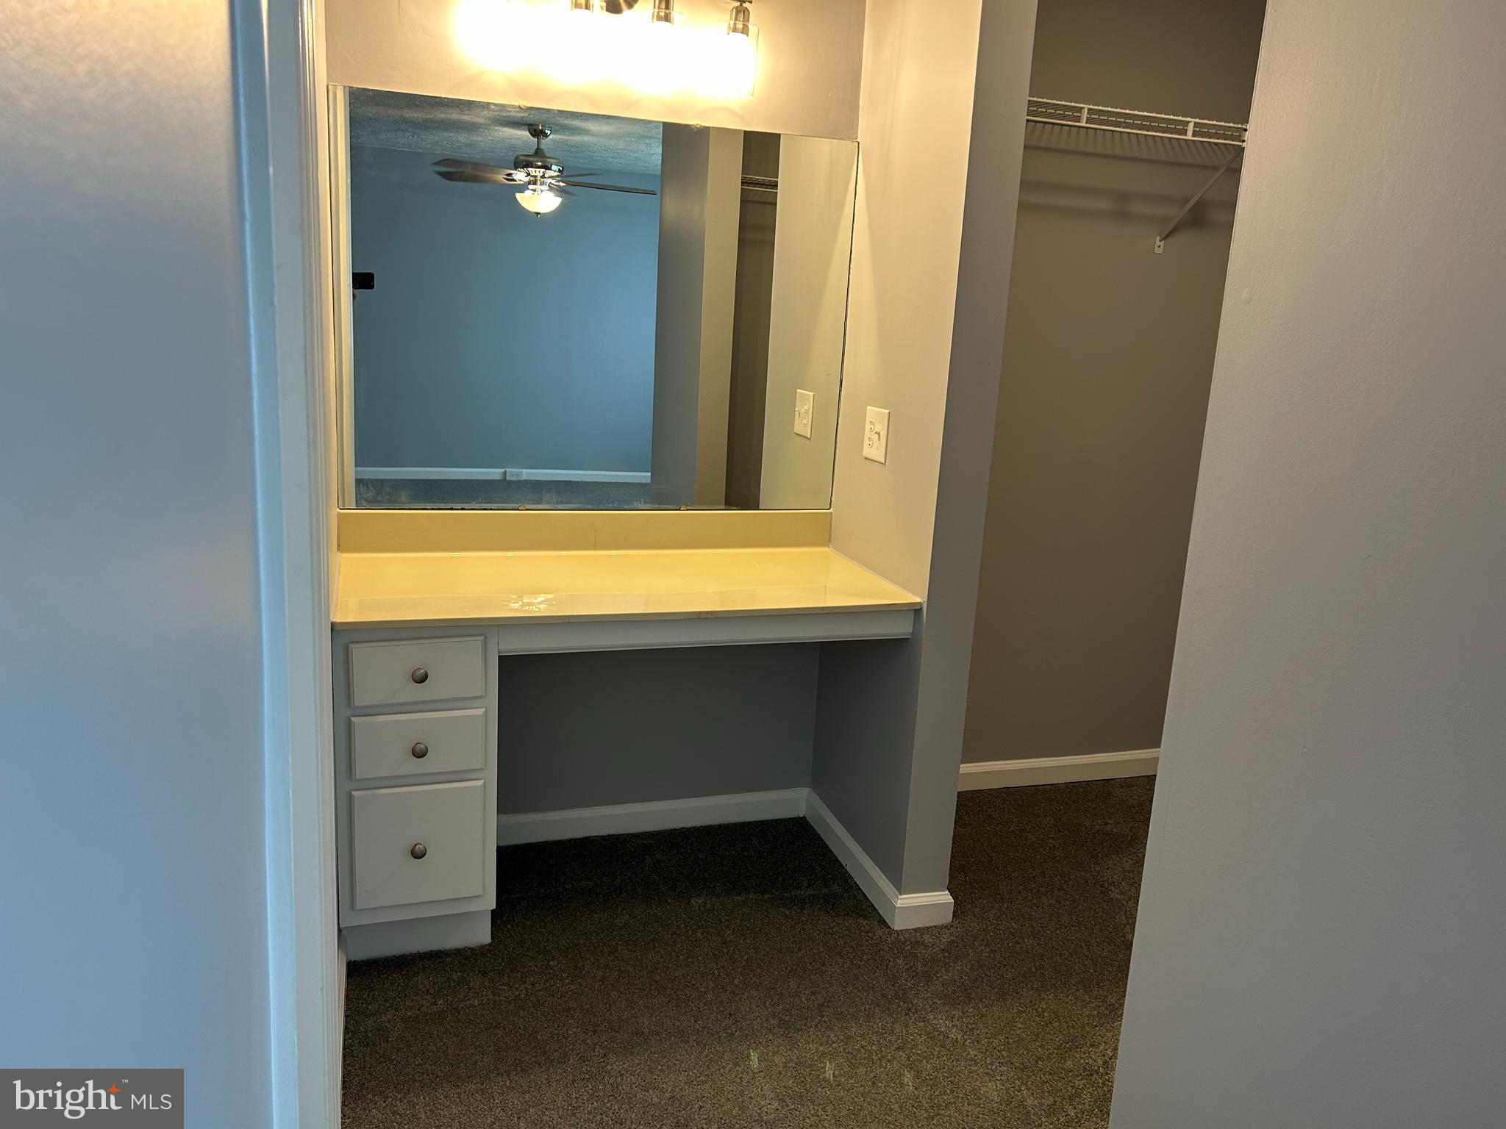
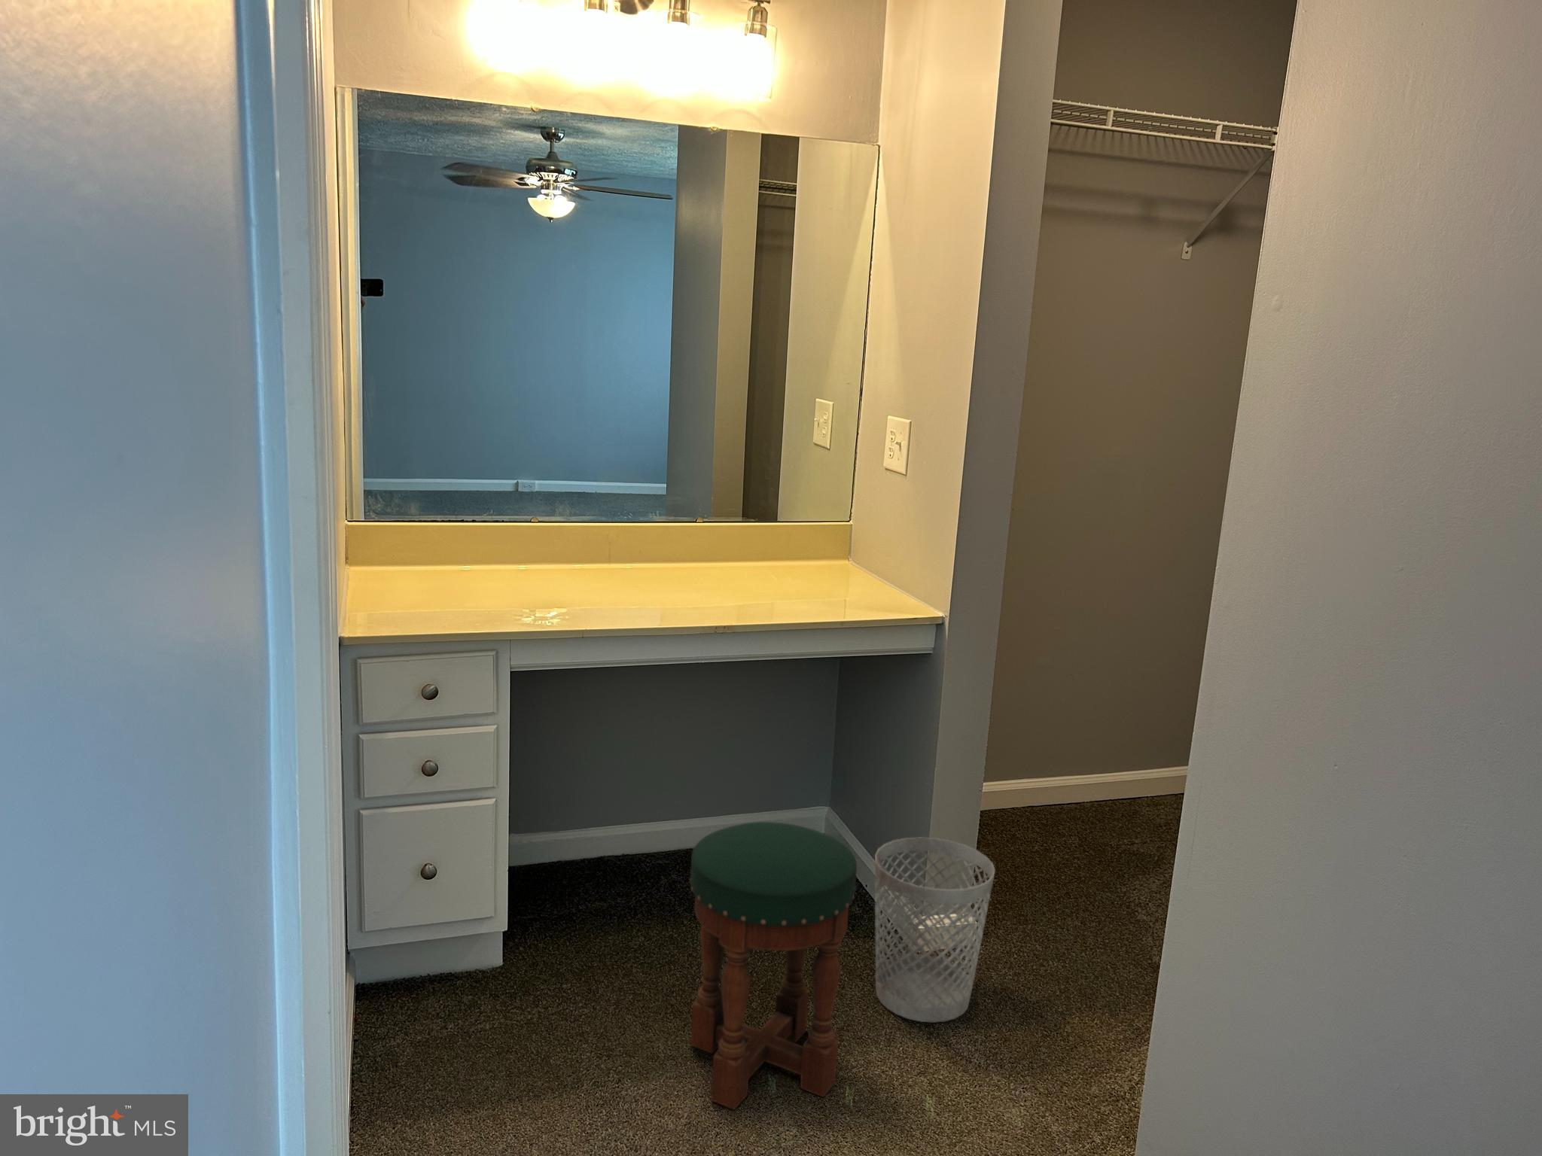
+ wastebasket [874,837,996,1024]
+ stool [688,821,857,1111]
